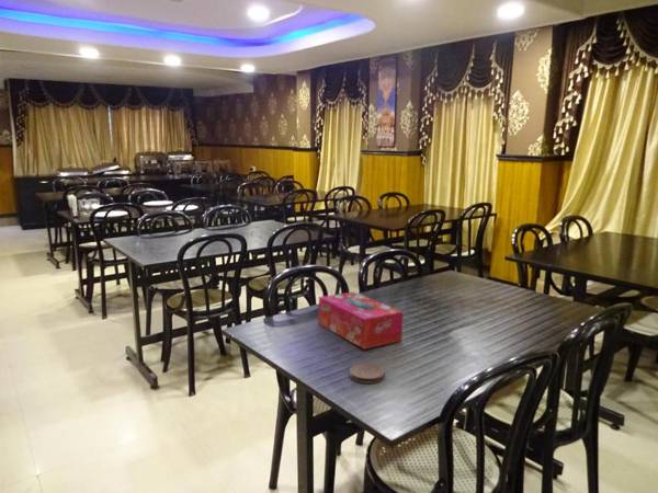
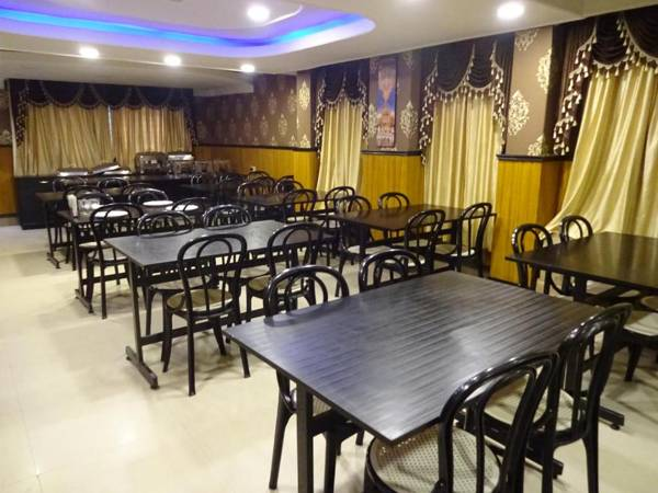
- coaster [349,363,386,385]
- tissue box [317,290,404,351]
